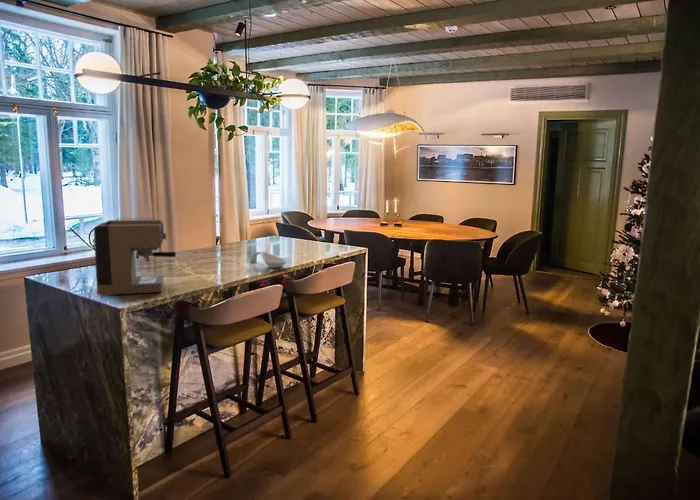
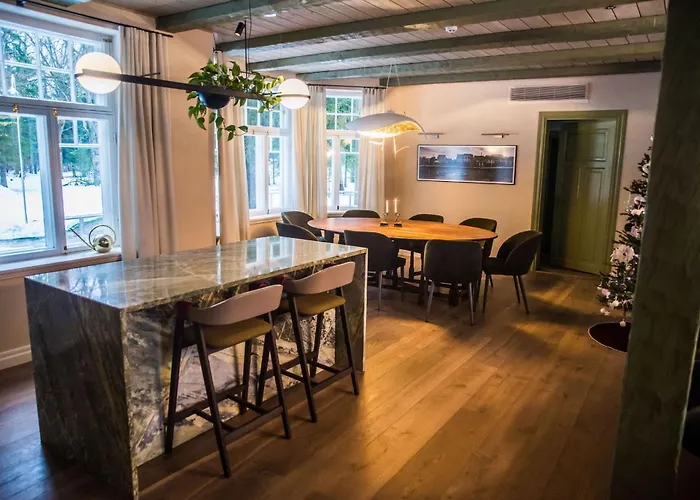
- spoon rest [249,250,288,269]
- coffee maker [93,217,177,296]
